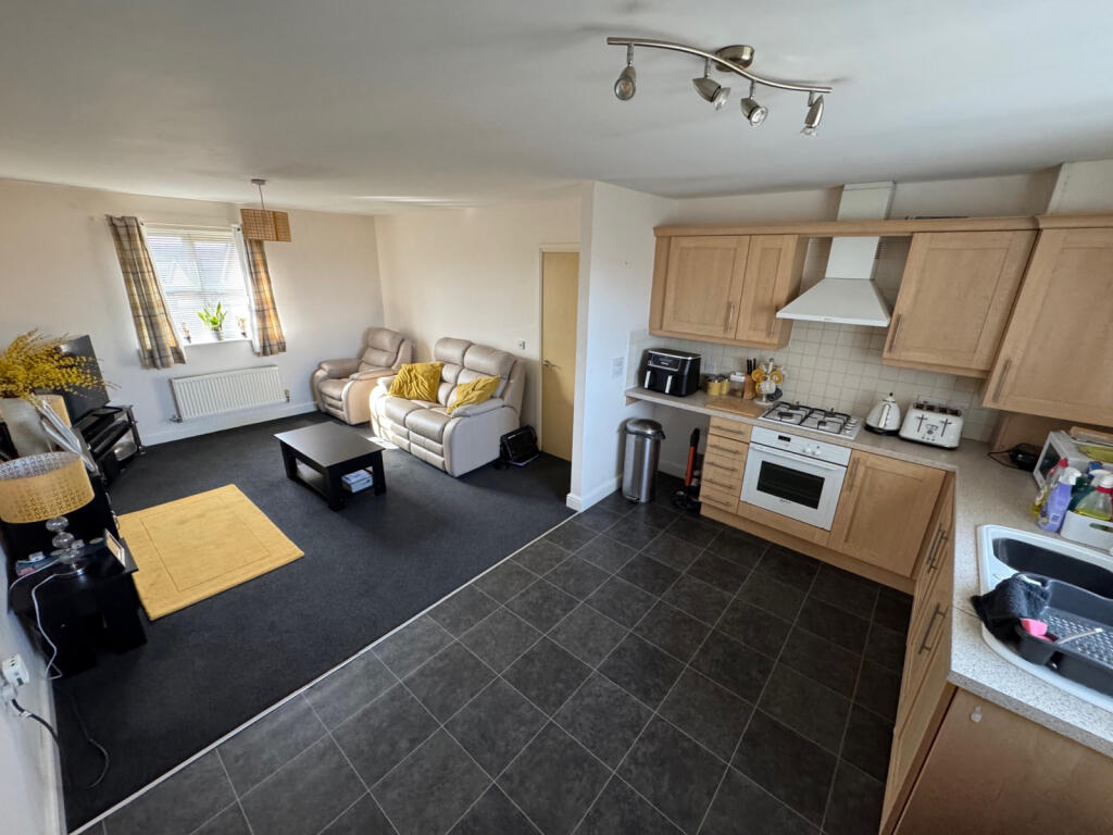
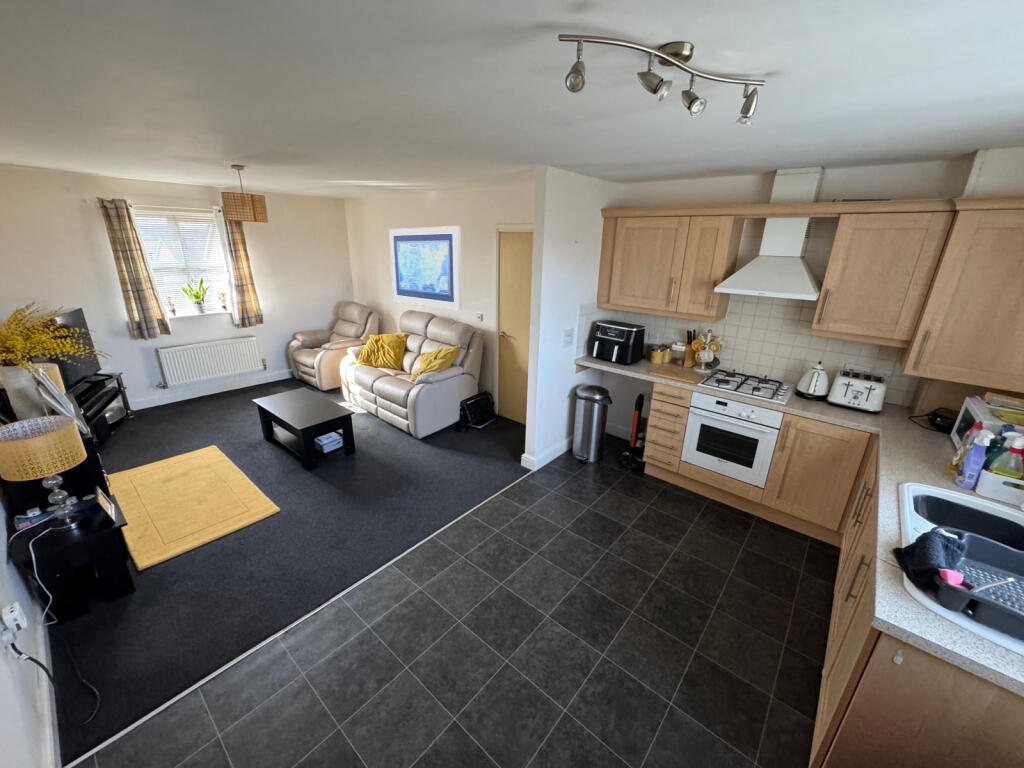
+ wall art [388,225,463,311]
